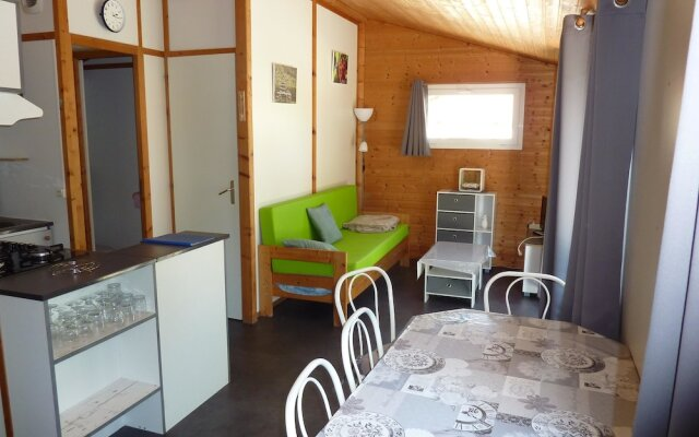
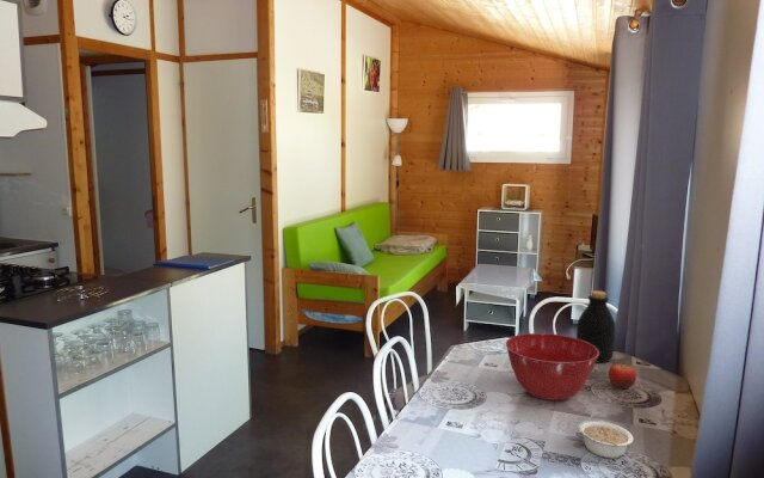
+ bottle [575,289,616,364]
+ fruit [608,363,637,390]
+ legume [578,419,635,460]
+ mixing bowl [505,332,599,402]
